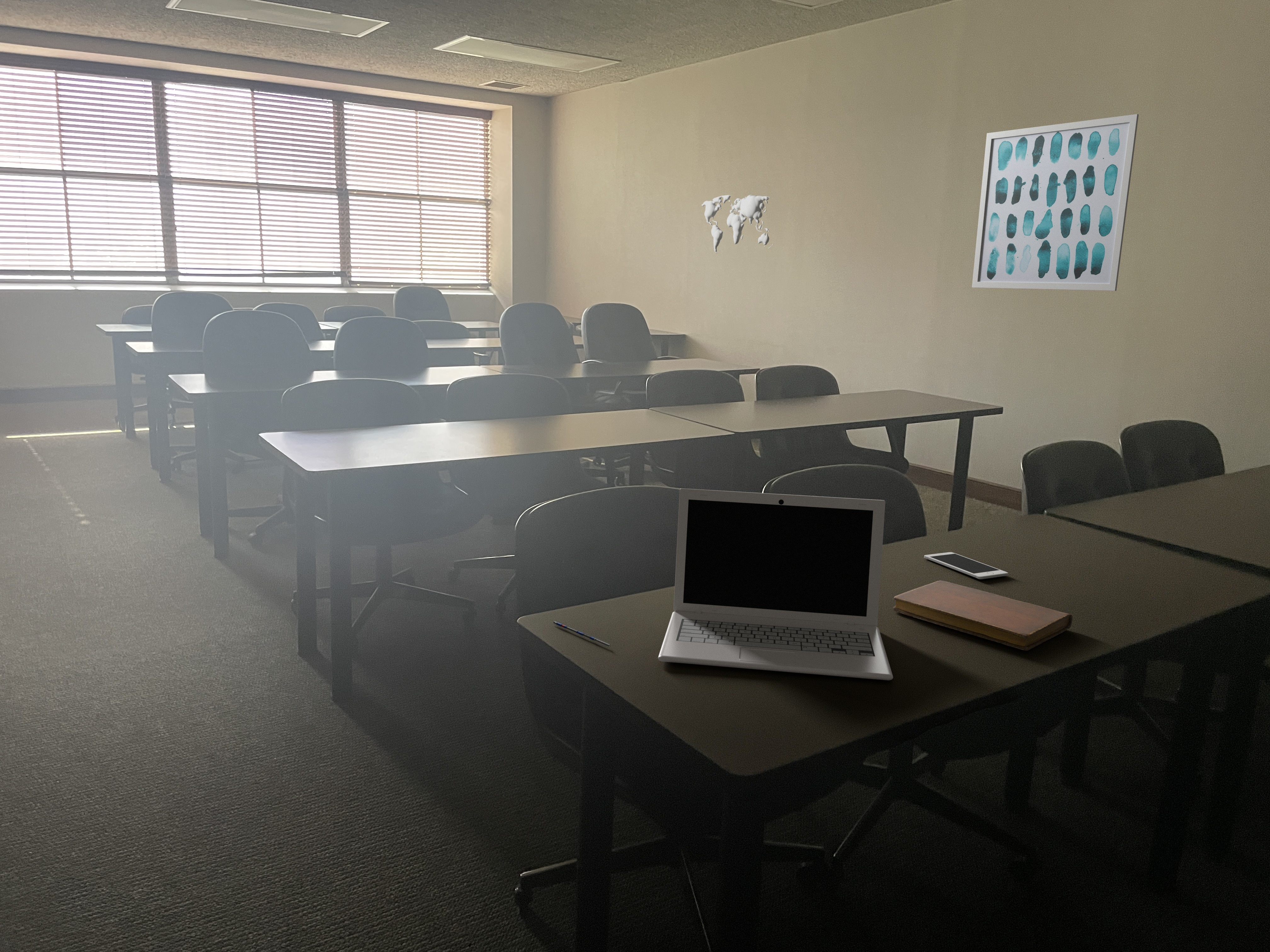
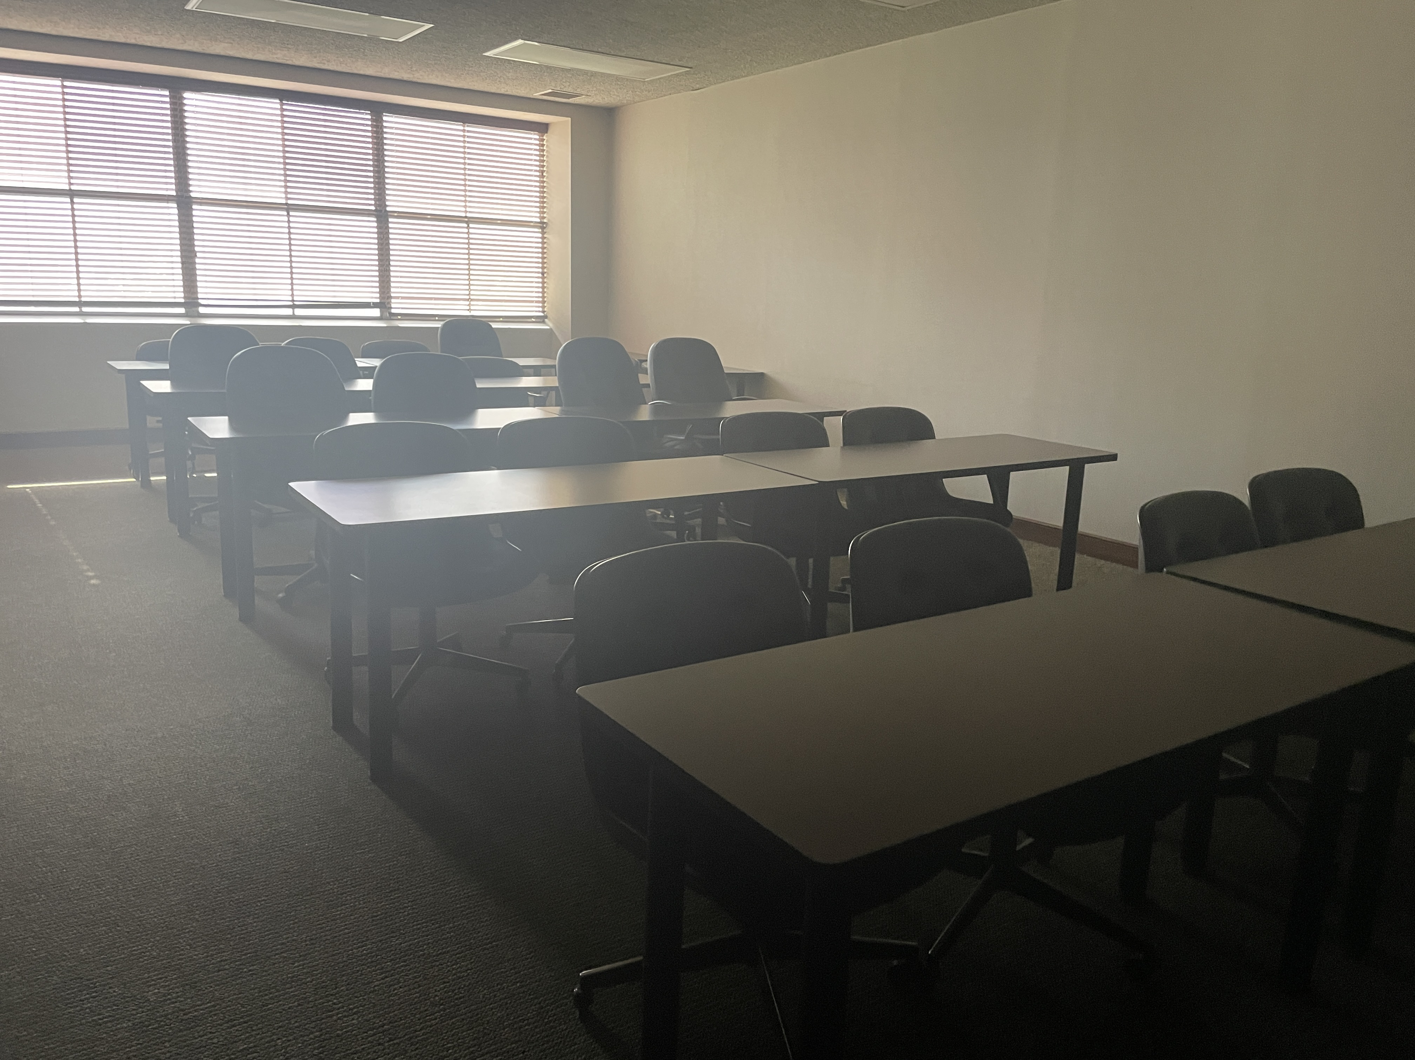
- pen [552,620,613,648]
- cell phone [924,552,1008,580]
- wall art [972,114,1139,291]
- world map [701,195,774,254]
- laptop [658,488,893,681]
- notebook [893,580,1073,651]
